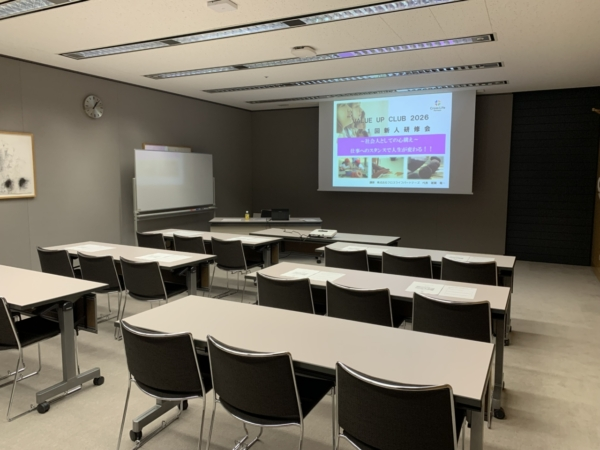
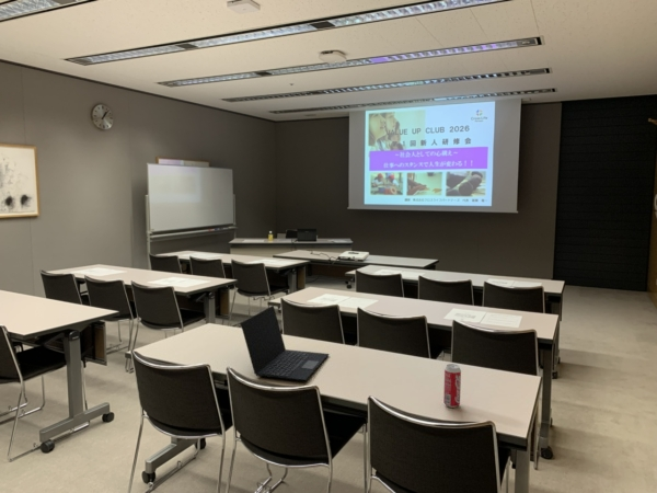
+ beverage can [442,363,462,409]
+ laptop [240,305,330,382]
